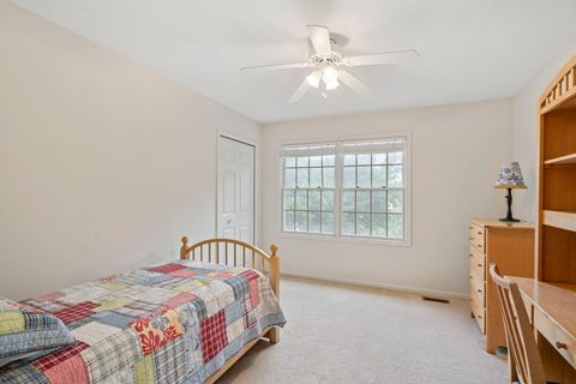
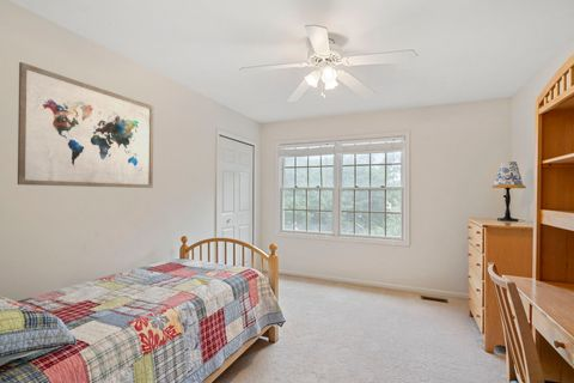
+ wall art [17,61,155,189]
